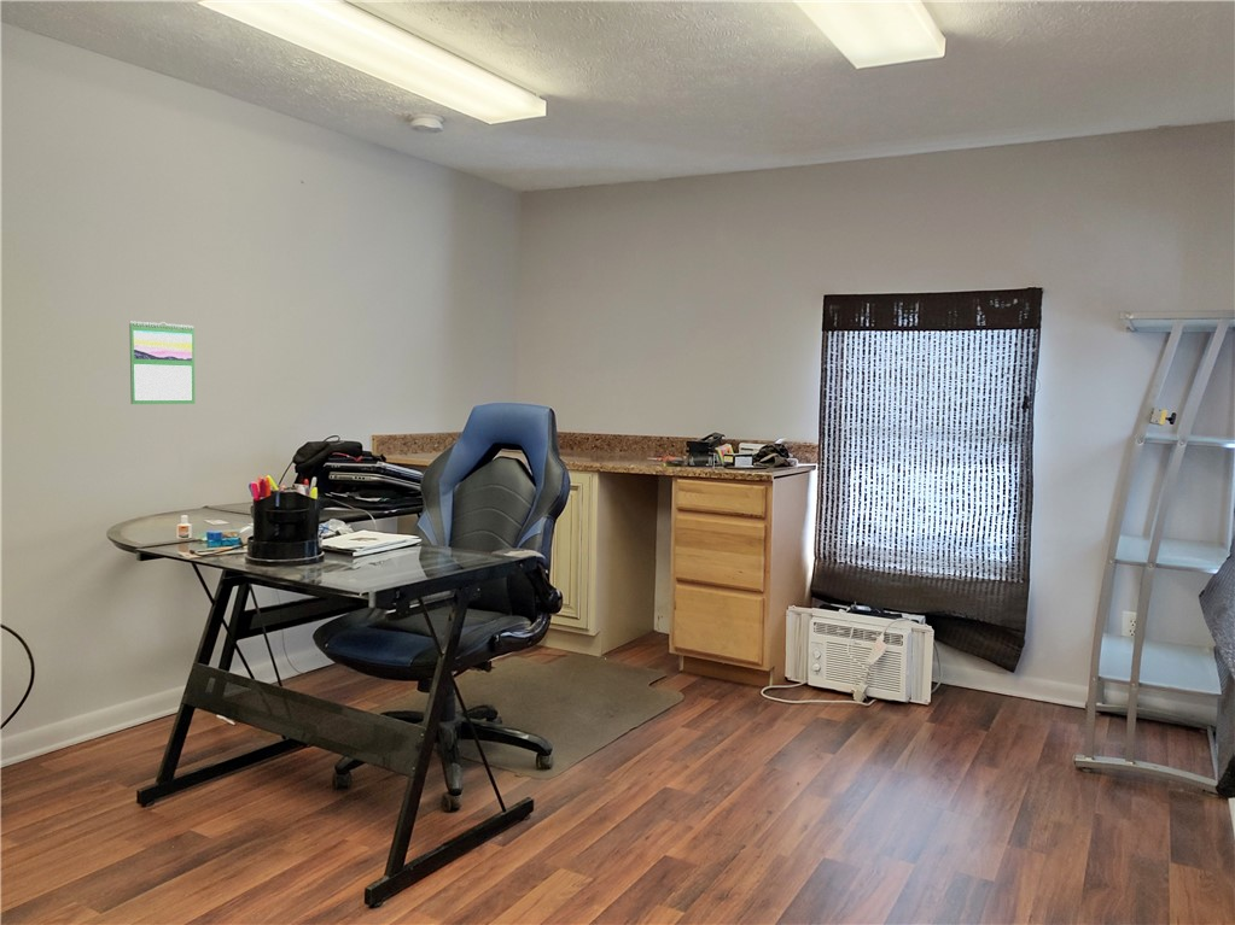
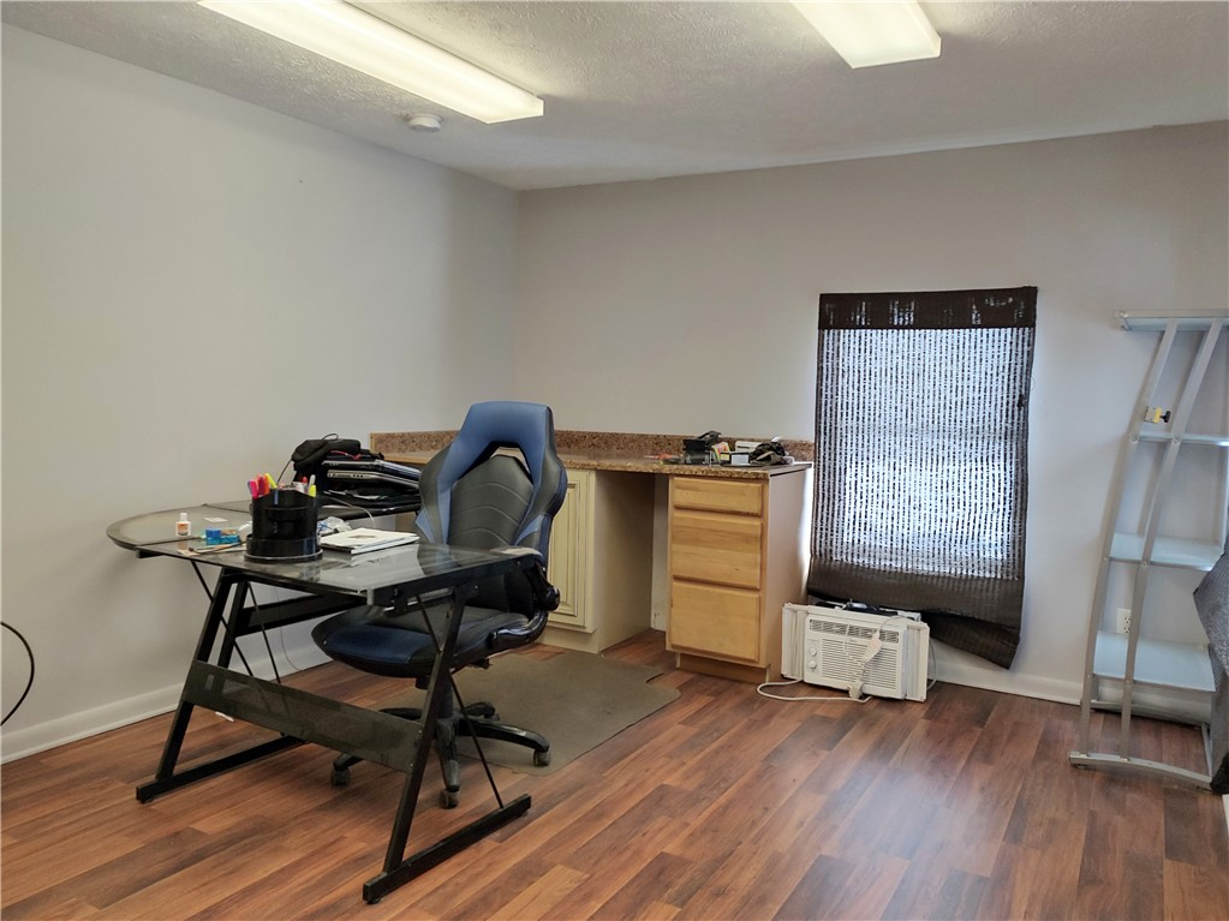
- calendar [128,321,196,405]
